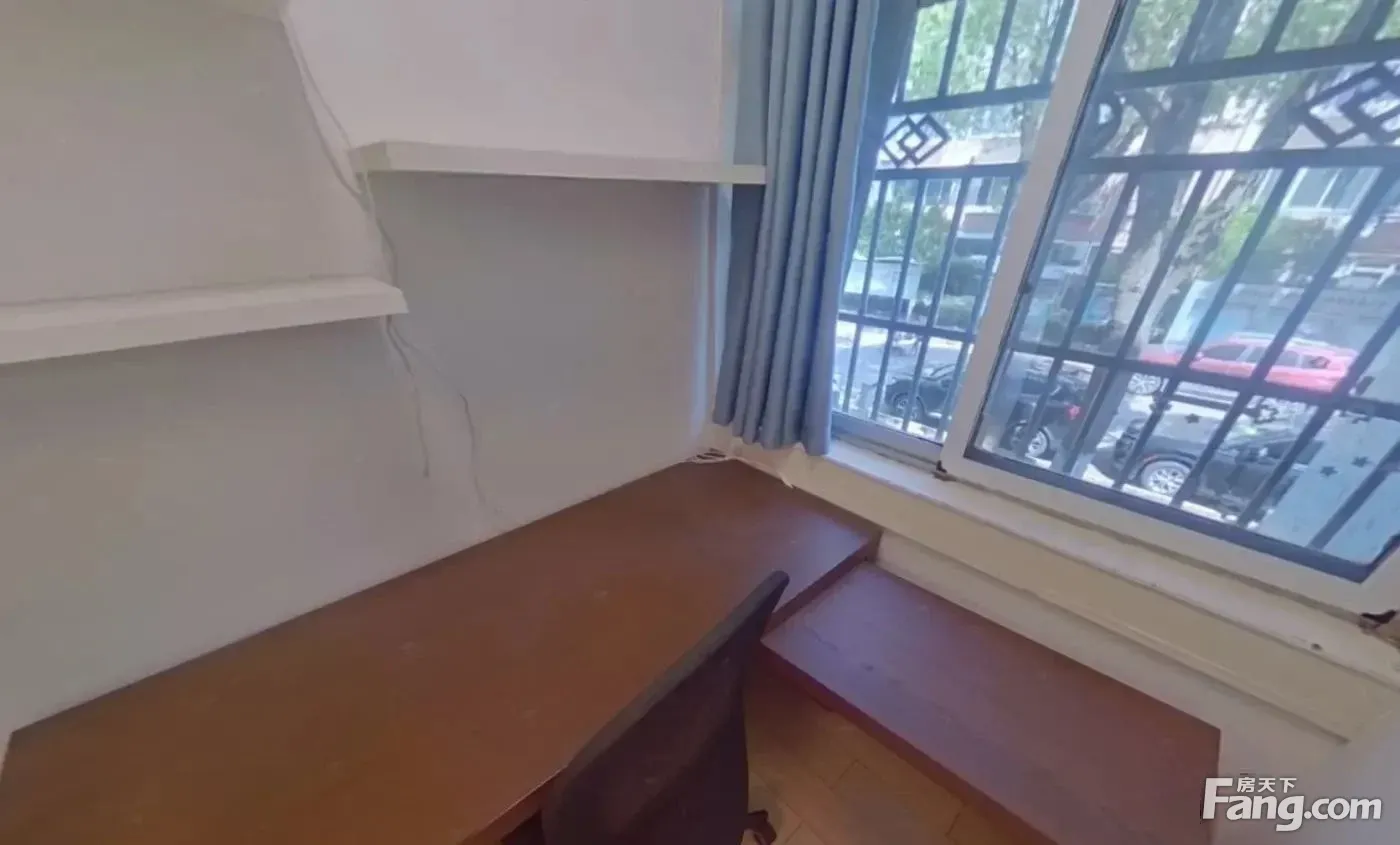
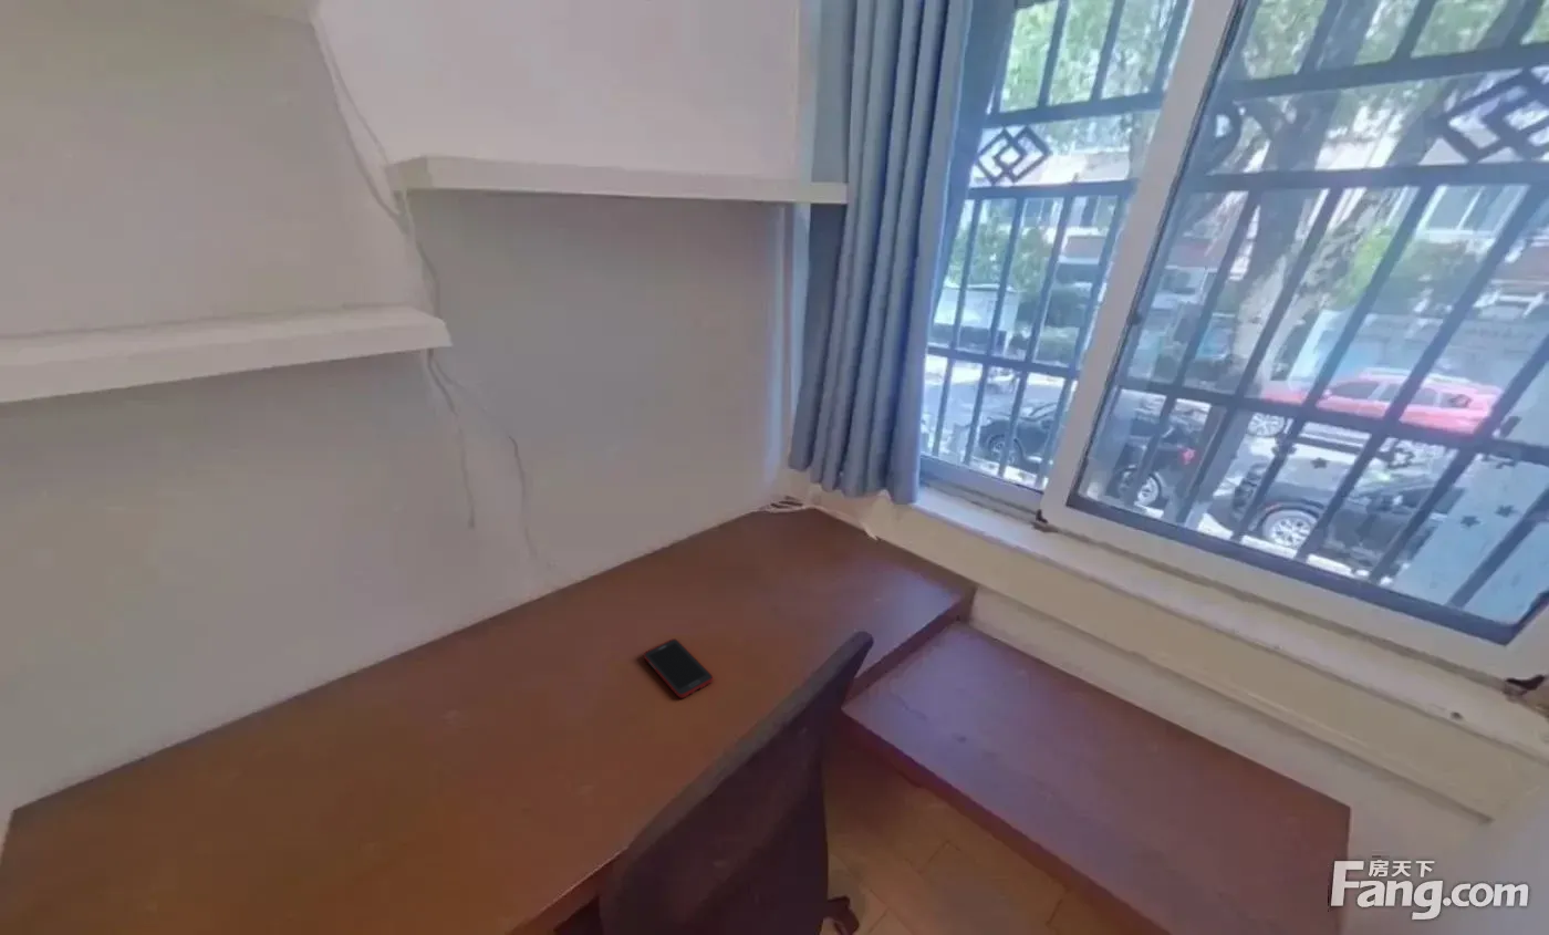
+ cell phone [643,637,715,699]
